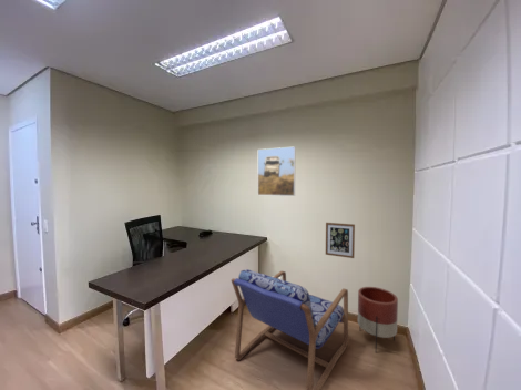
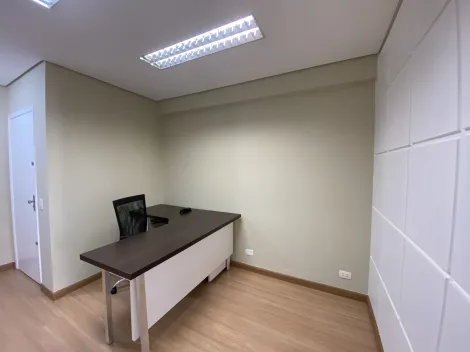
- planter [357,286,399,353]
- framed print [257,145,296,197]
- wall art [325,222,356,259]
- armchair [231,268,349,390]
